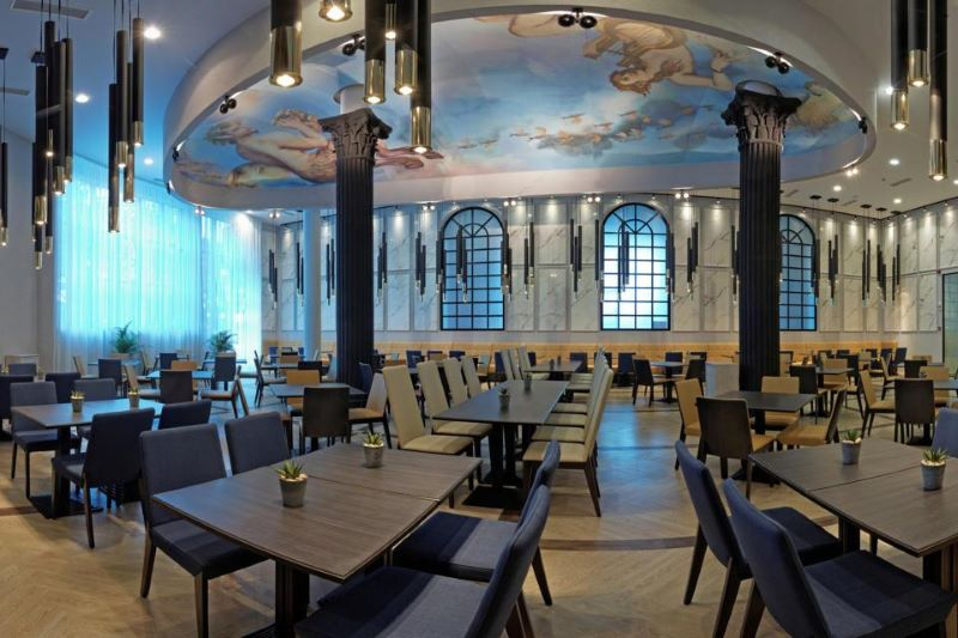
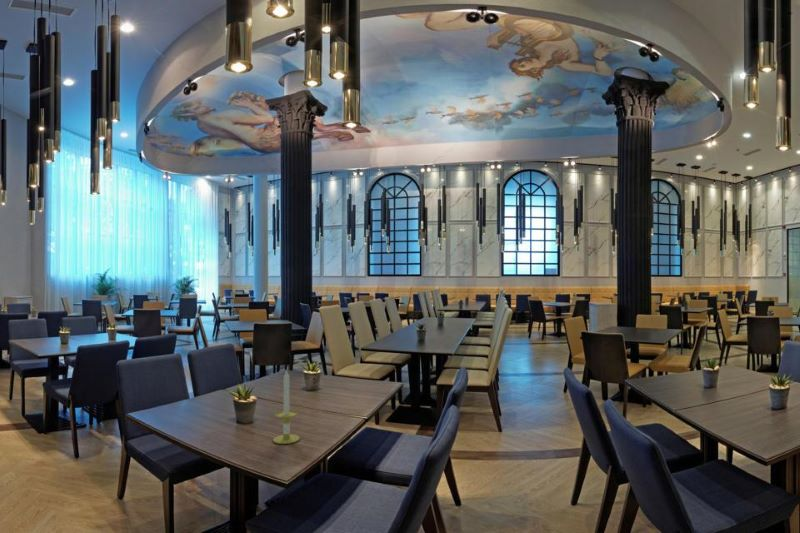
+ candle [272,368,301,445]
